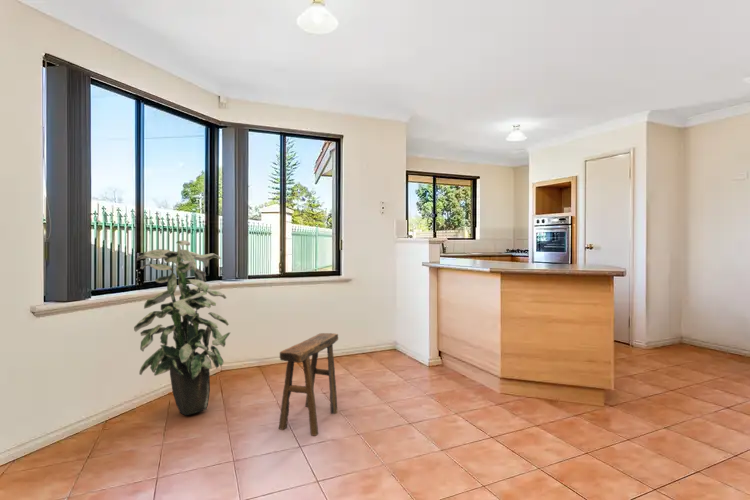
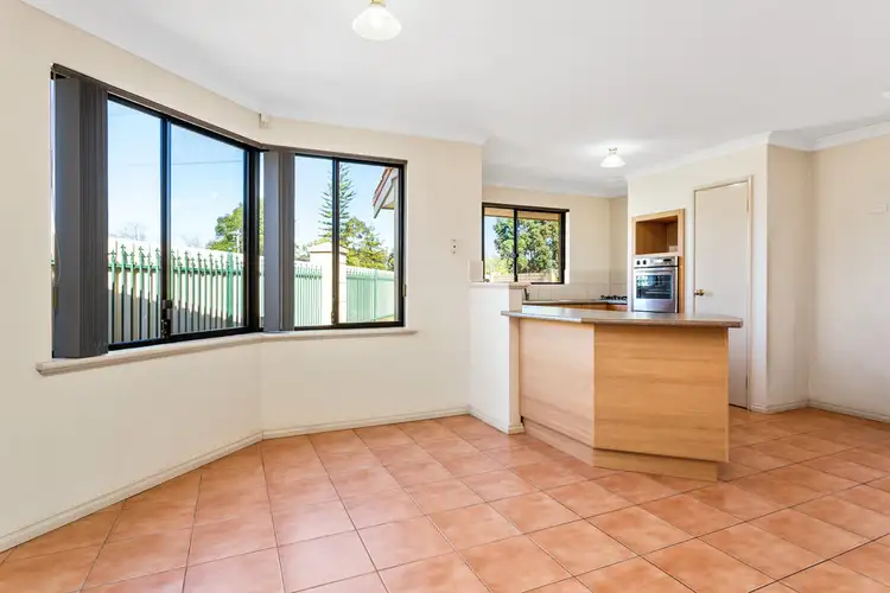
- indoor plant [133,239,231,416]
- stool [278,332,339,437]
